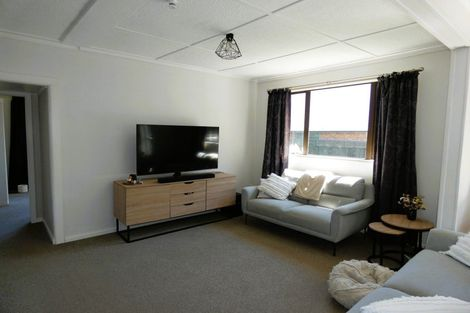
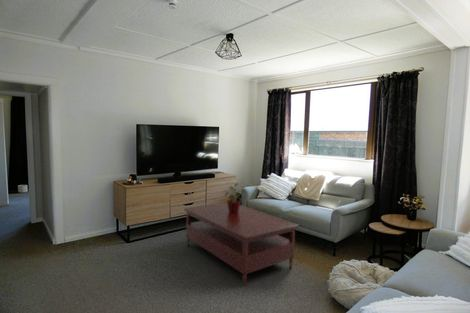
+ coffee table [183,201,300,286]
+ potted plant [224,182,246,213]
